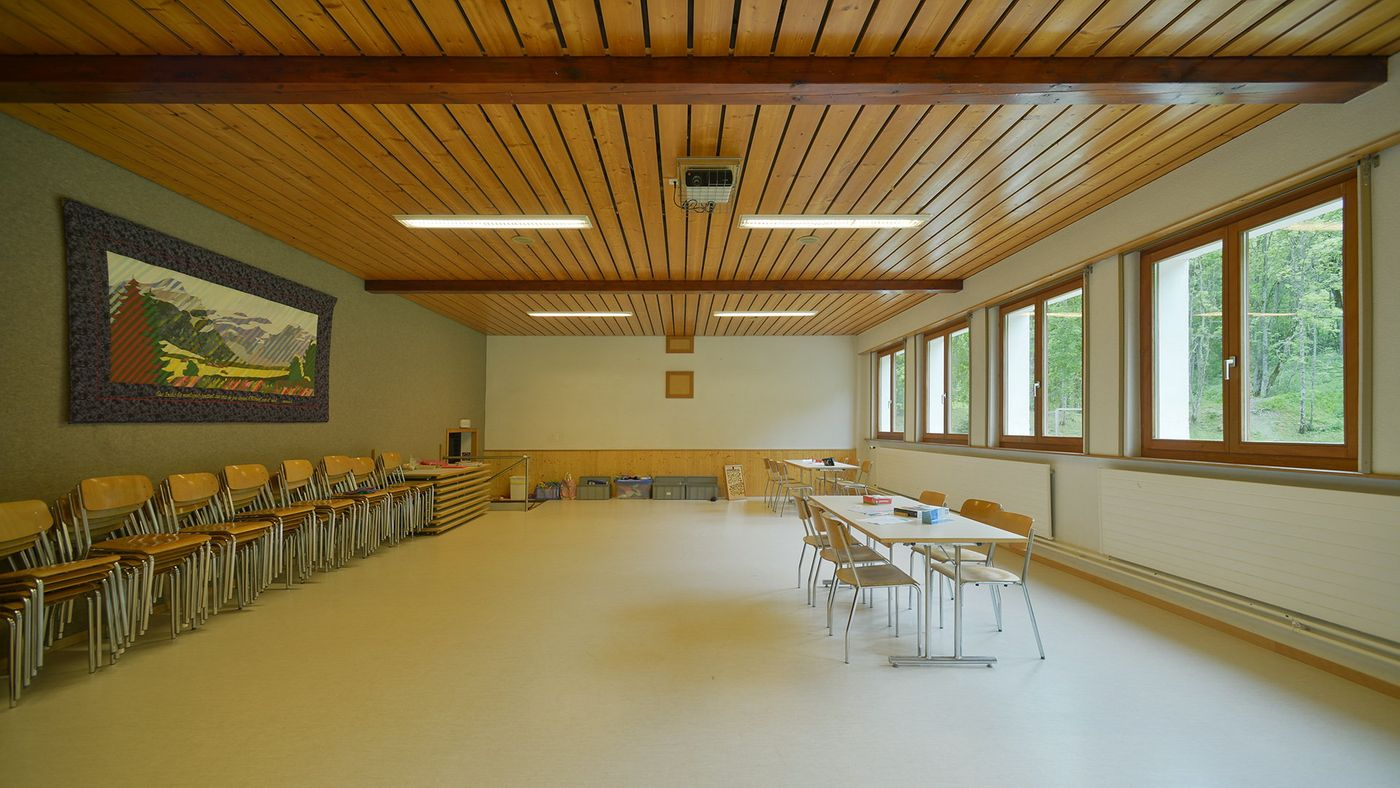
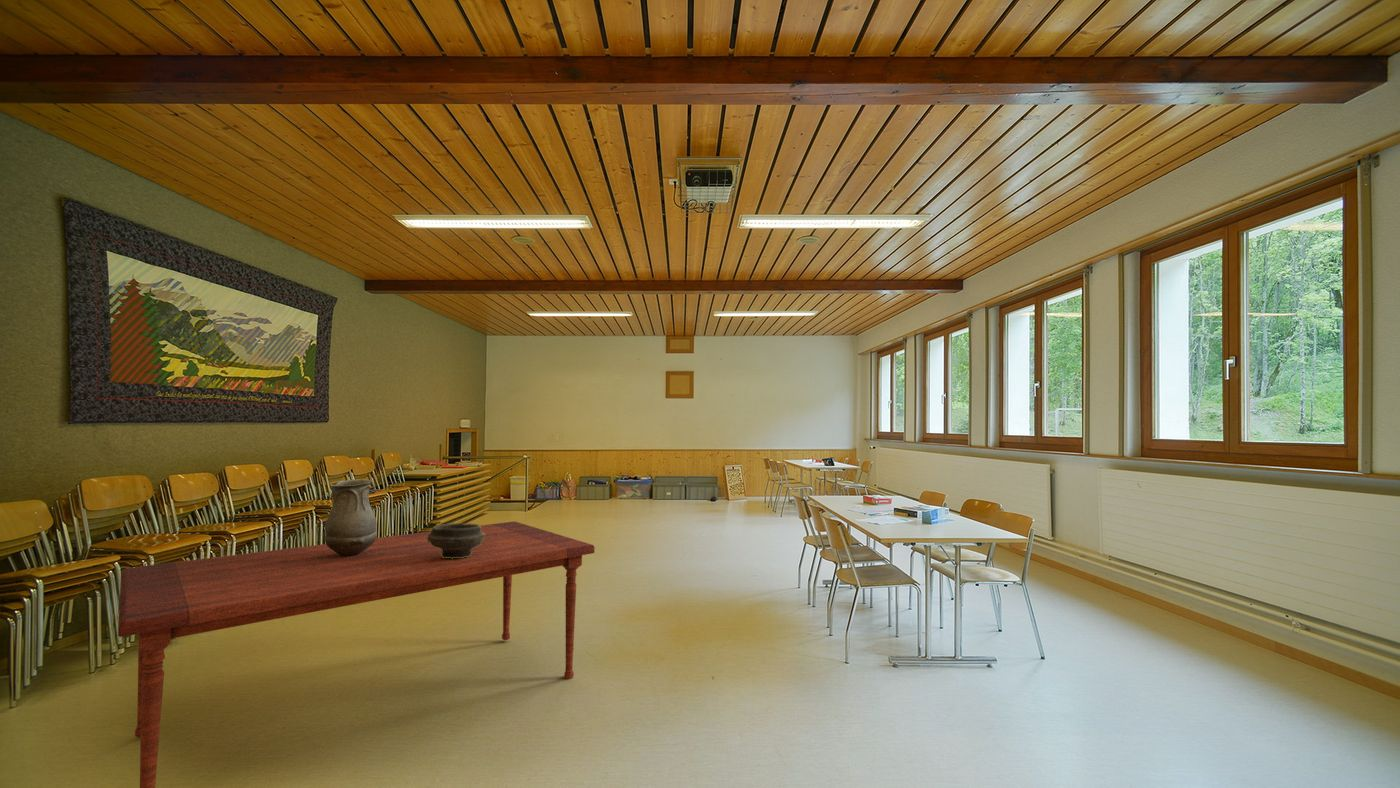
+ dining table [117,520,596,788]
+ vase [324,478,378,556]
+ bowl [427,522,485,559]
